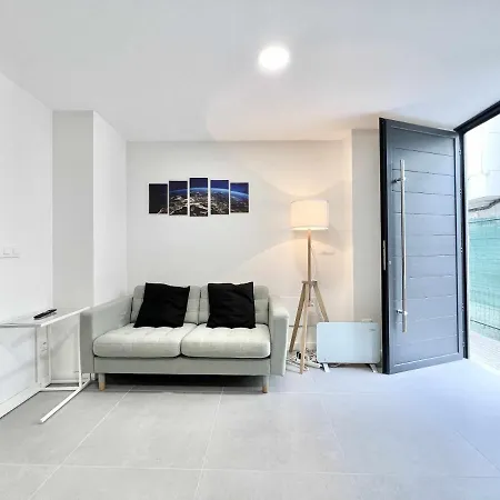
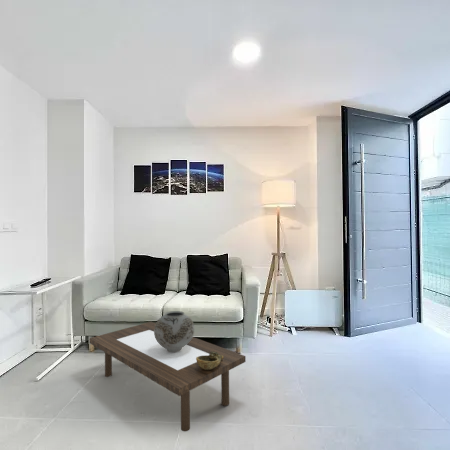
+ decorative bowl [196,351,223,370]
+ vase [154,310,195,352]
+ coffee table [88,321,247,432]
